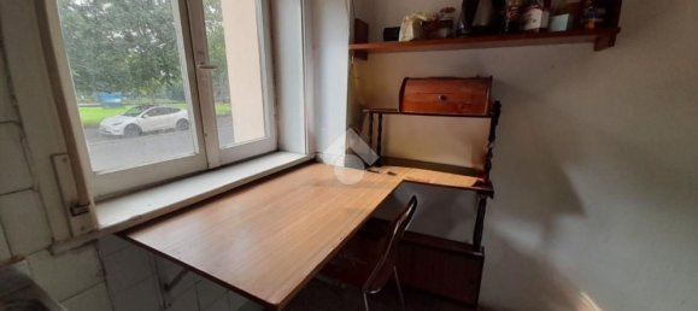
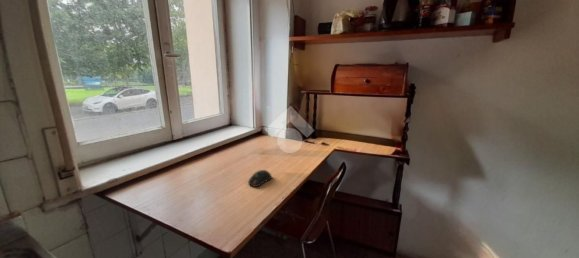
+ computer mouse [247,169,273,188]
